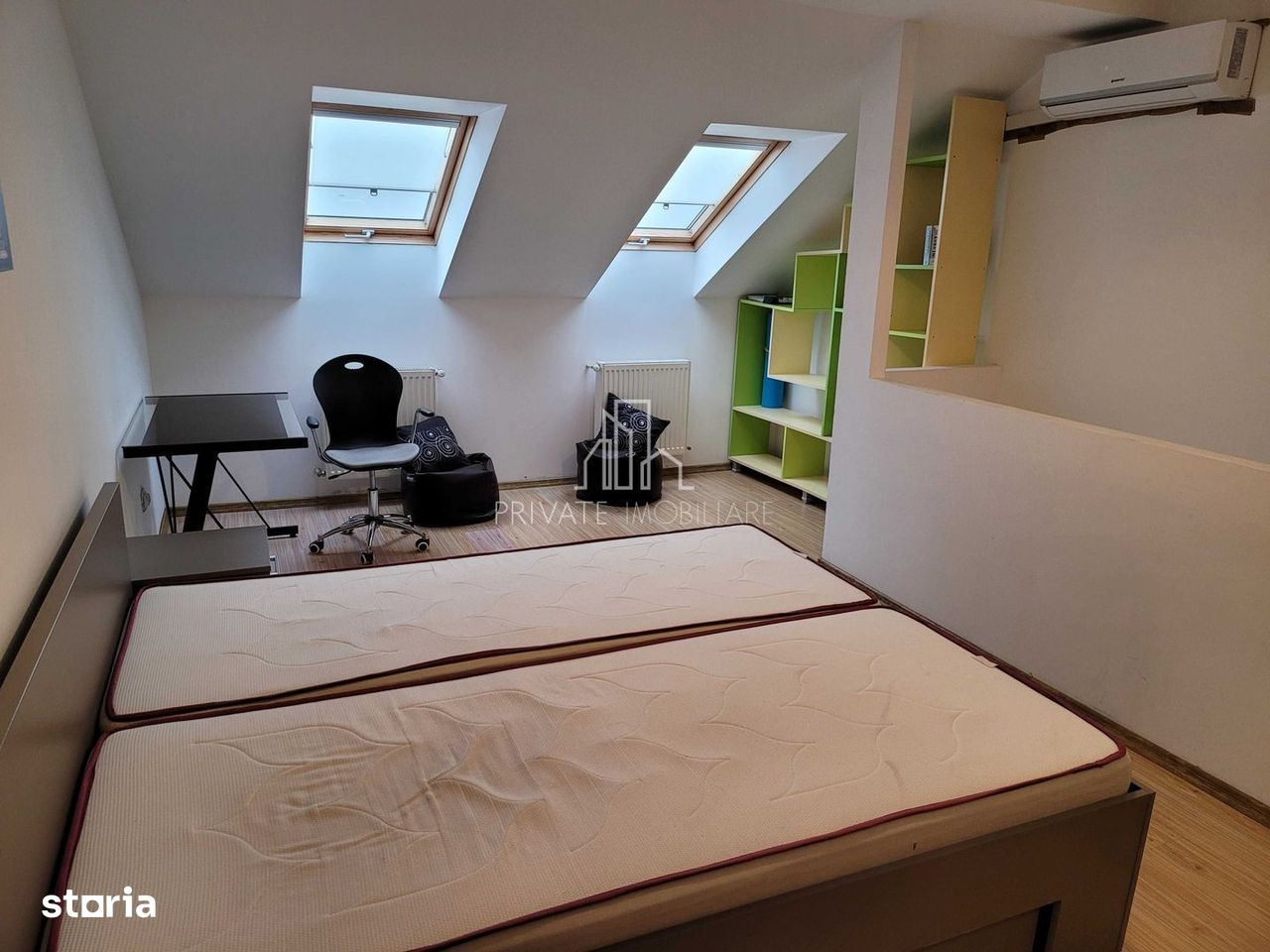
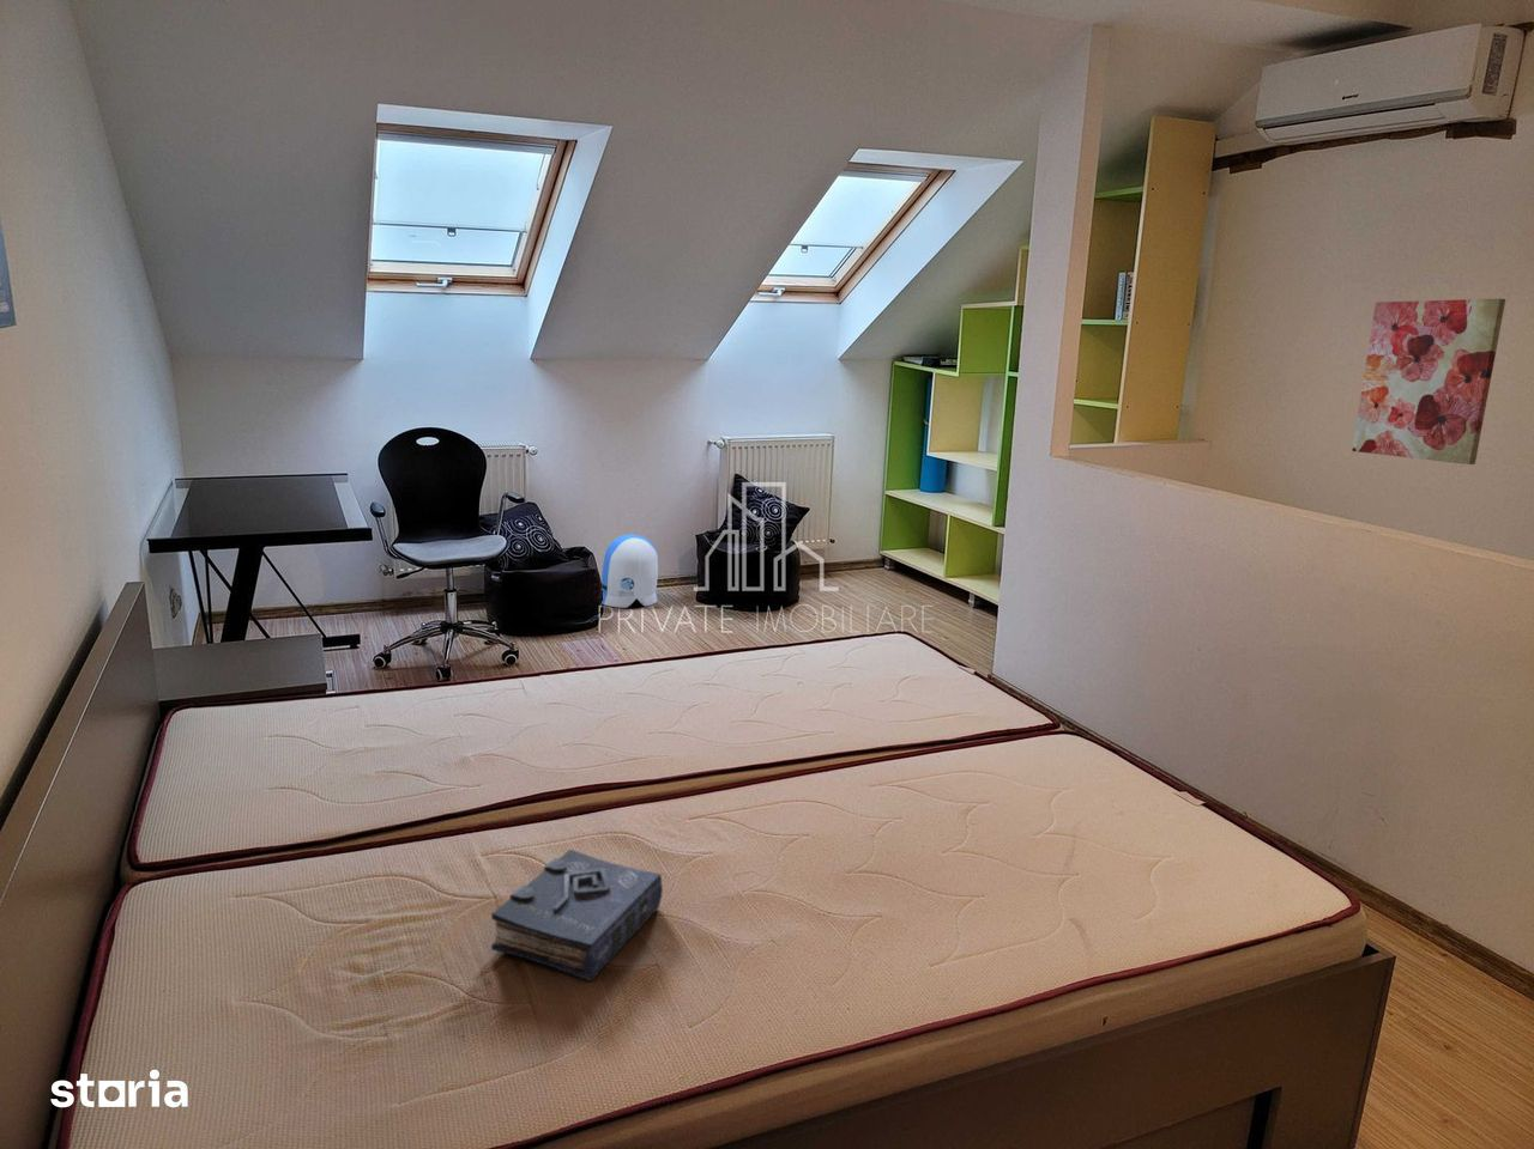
+ book [490,848,664,982]
+ sun visor [600,533,659,610]
+ wall art [1350,298,1506,466]
